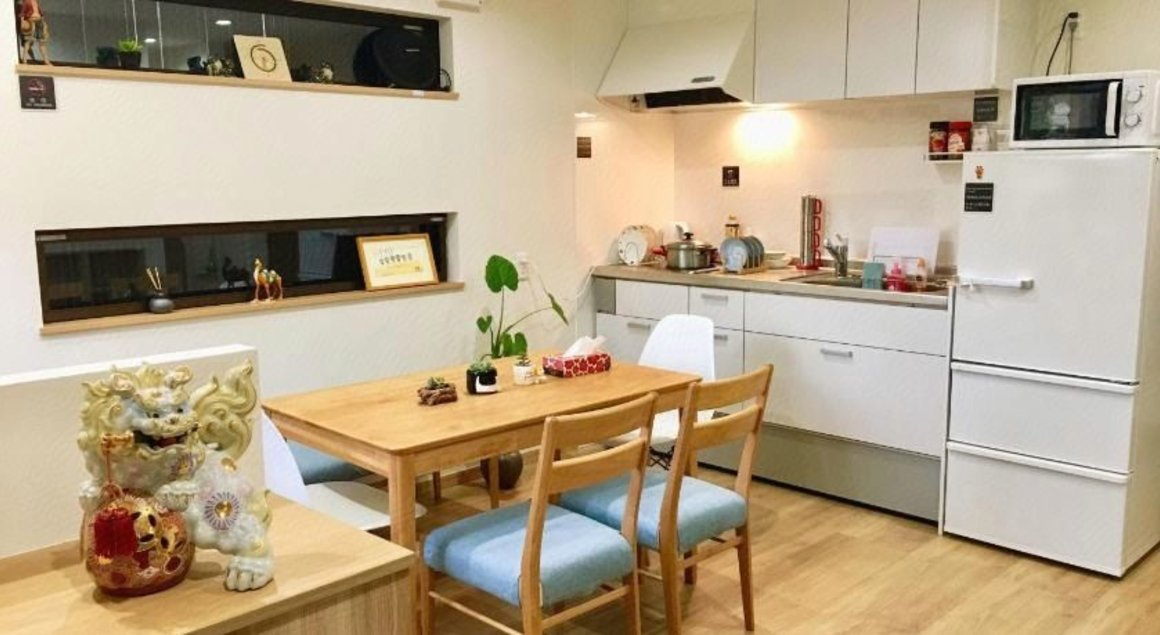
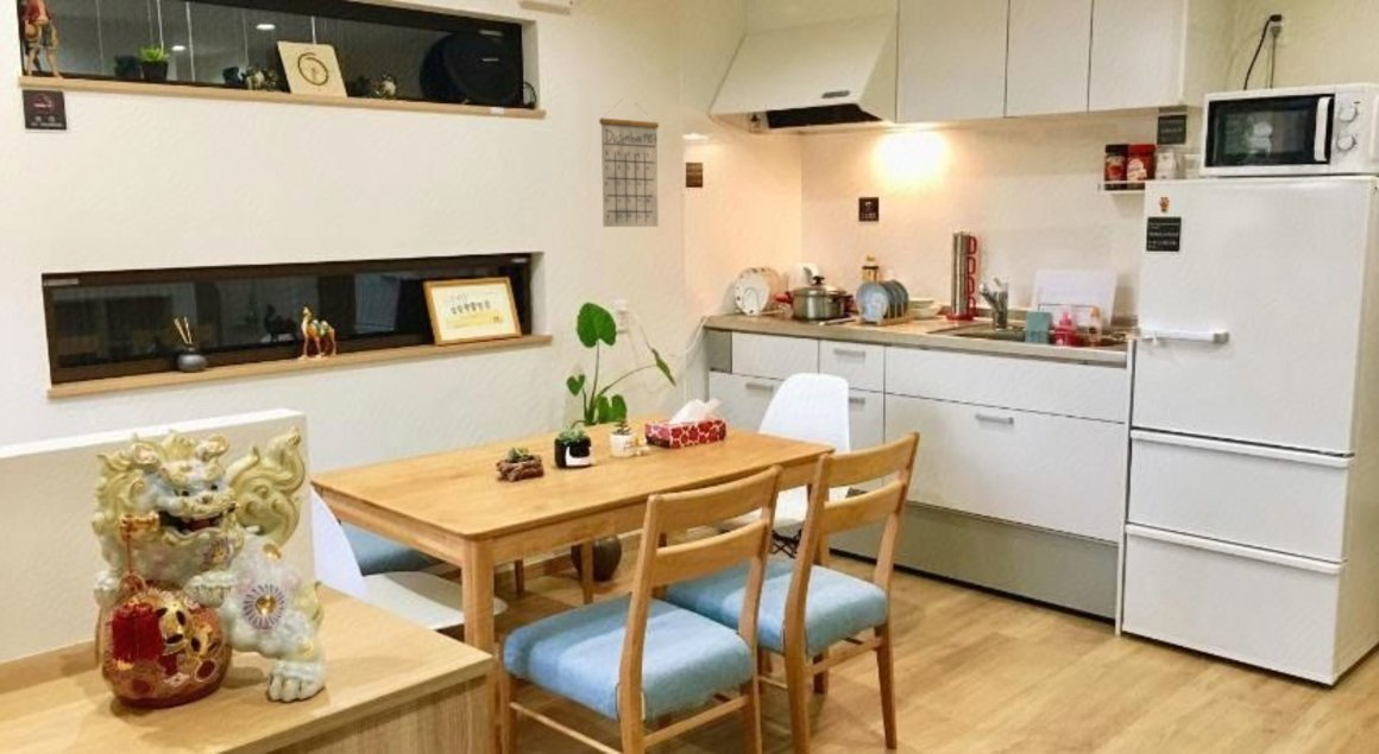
+ calendar [598,100,660,228]
